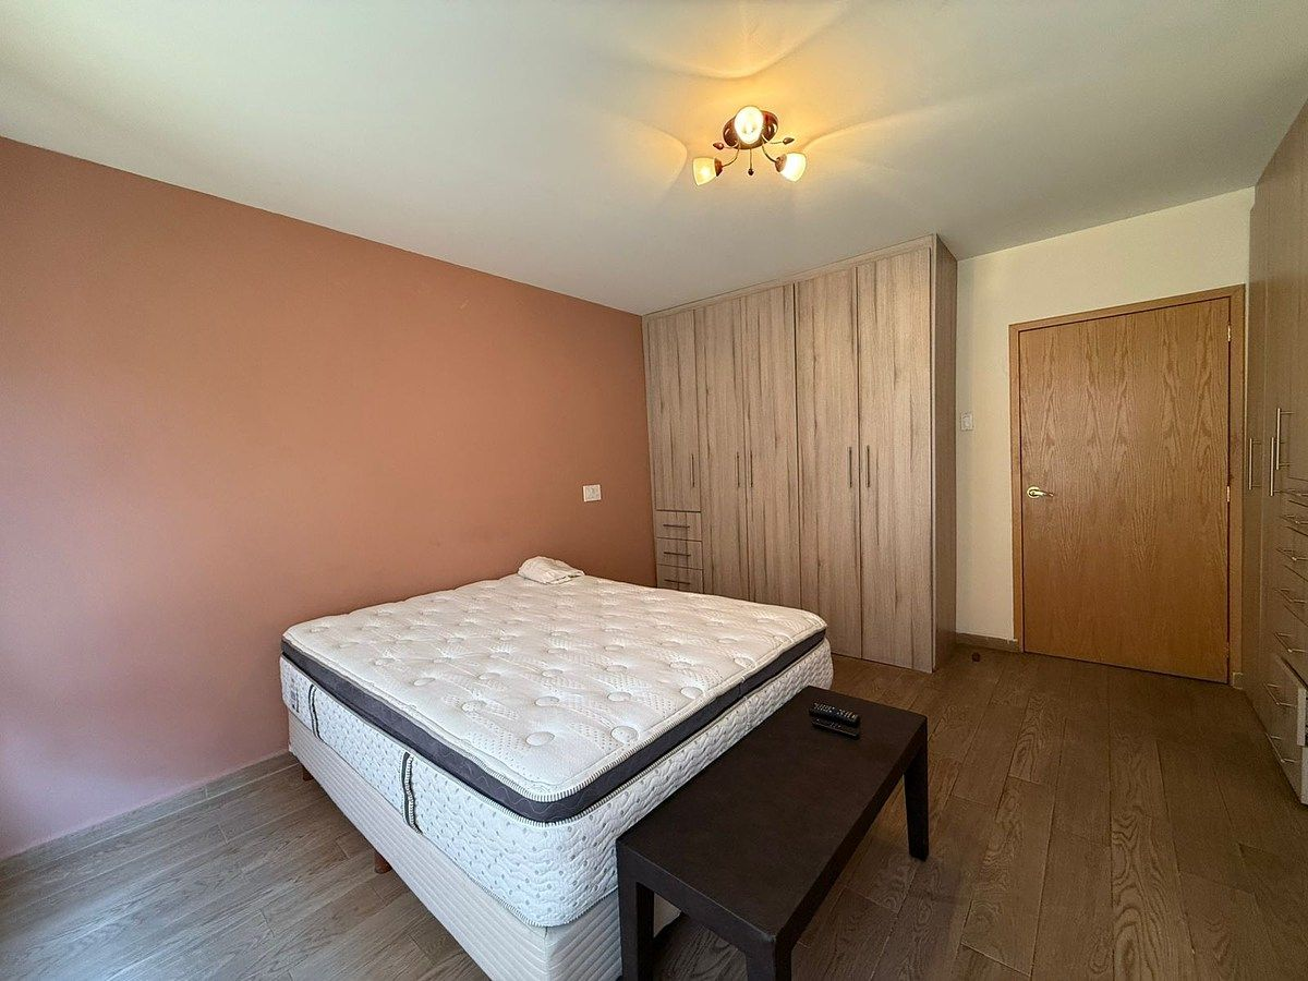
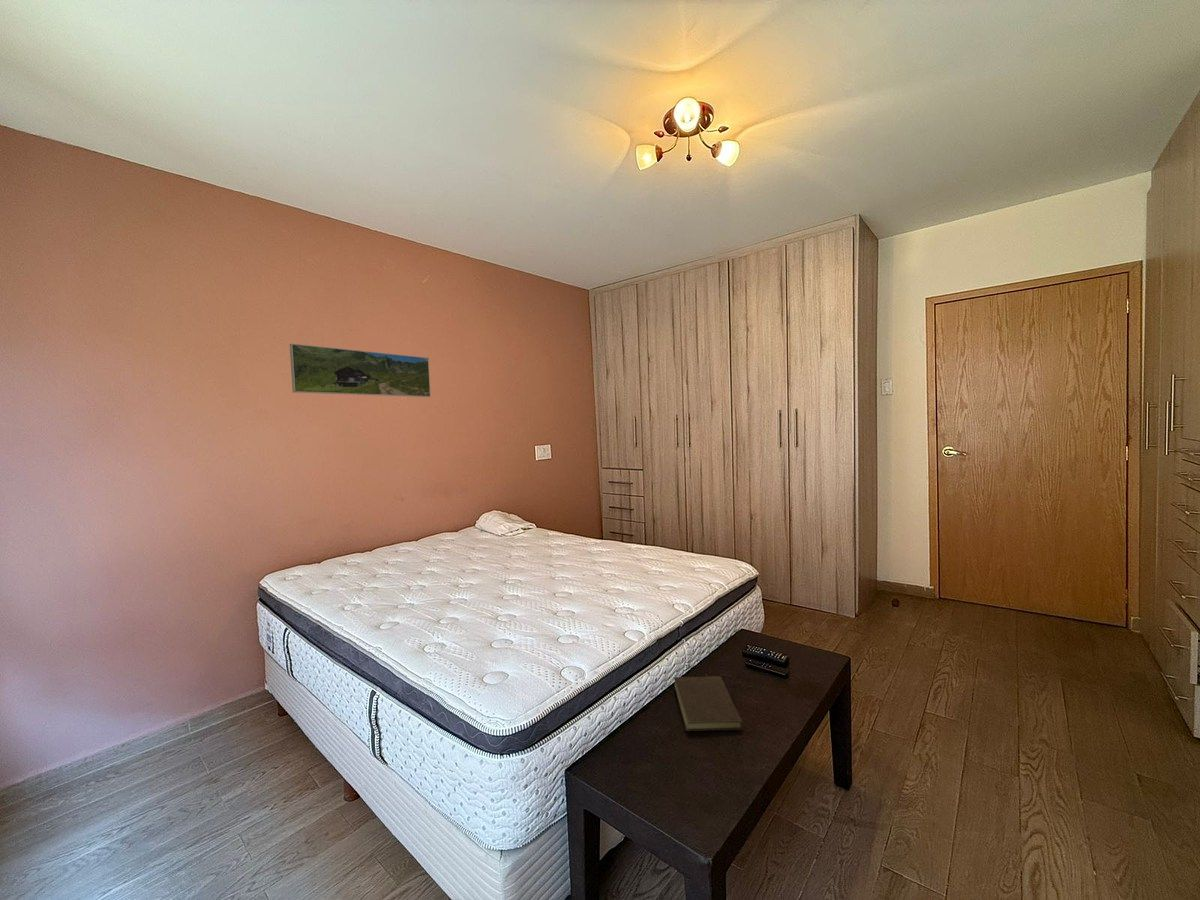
+ book [673,673,744,732]
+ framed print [289,343,432,398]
